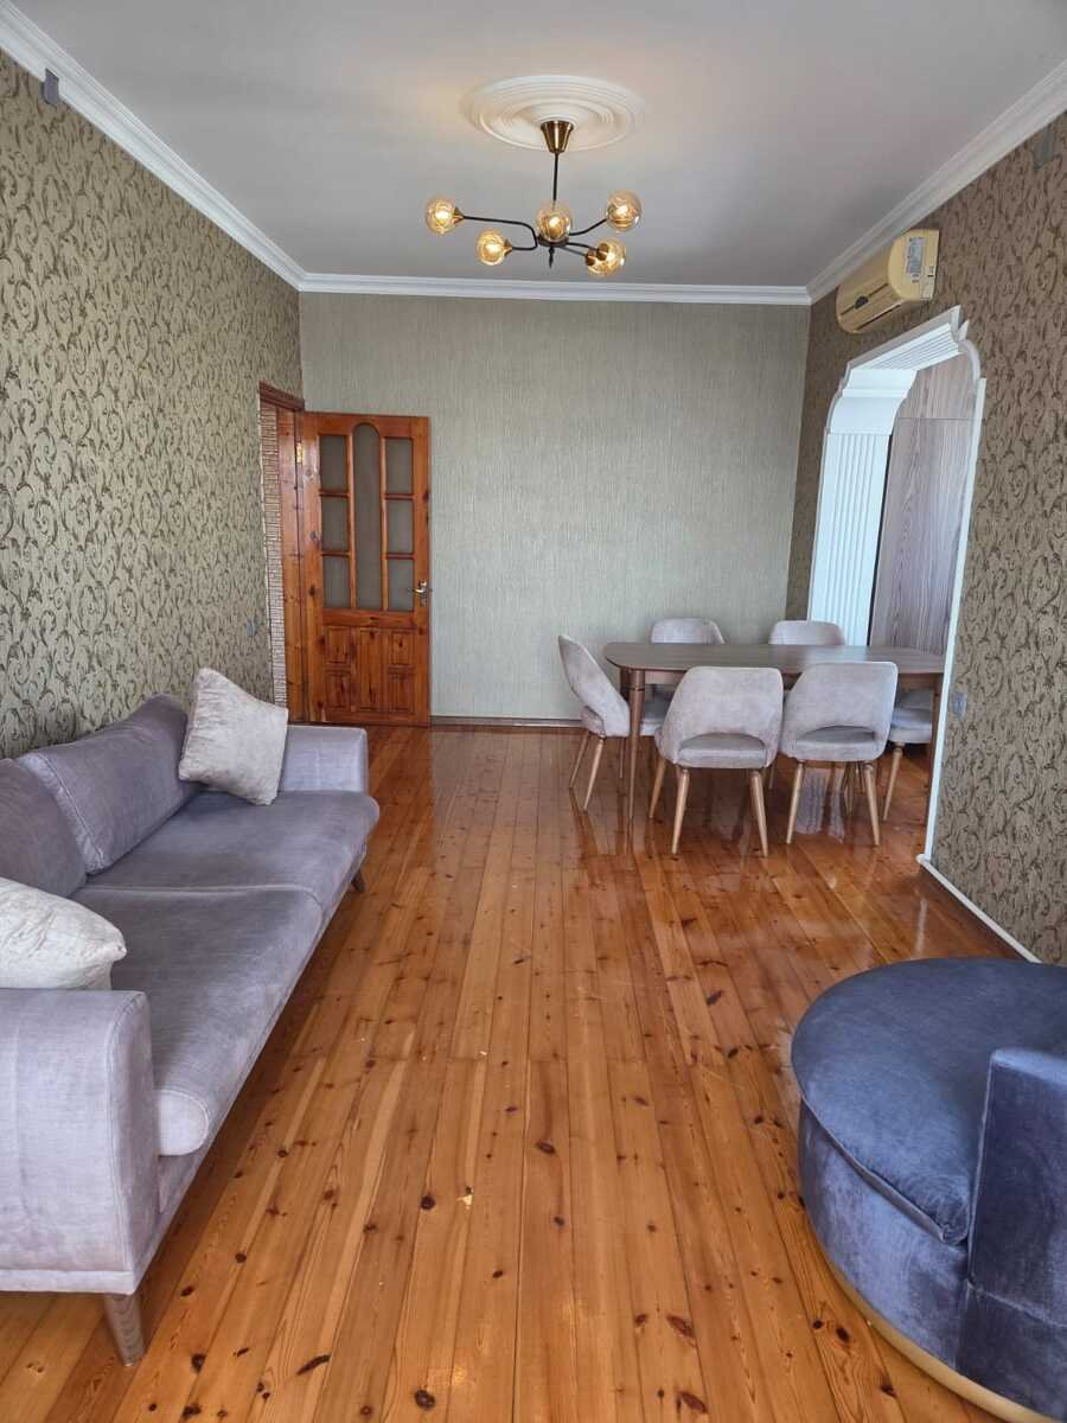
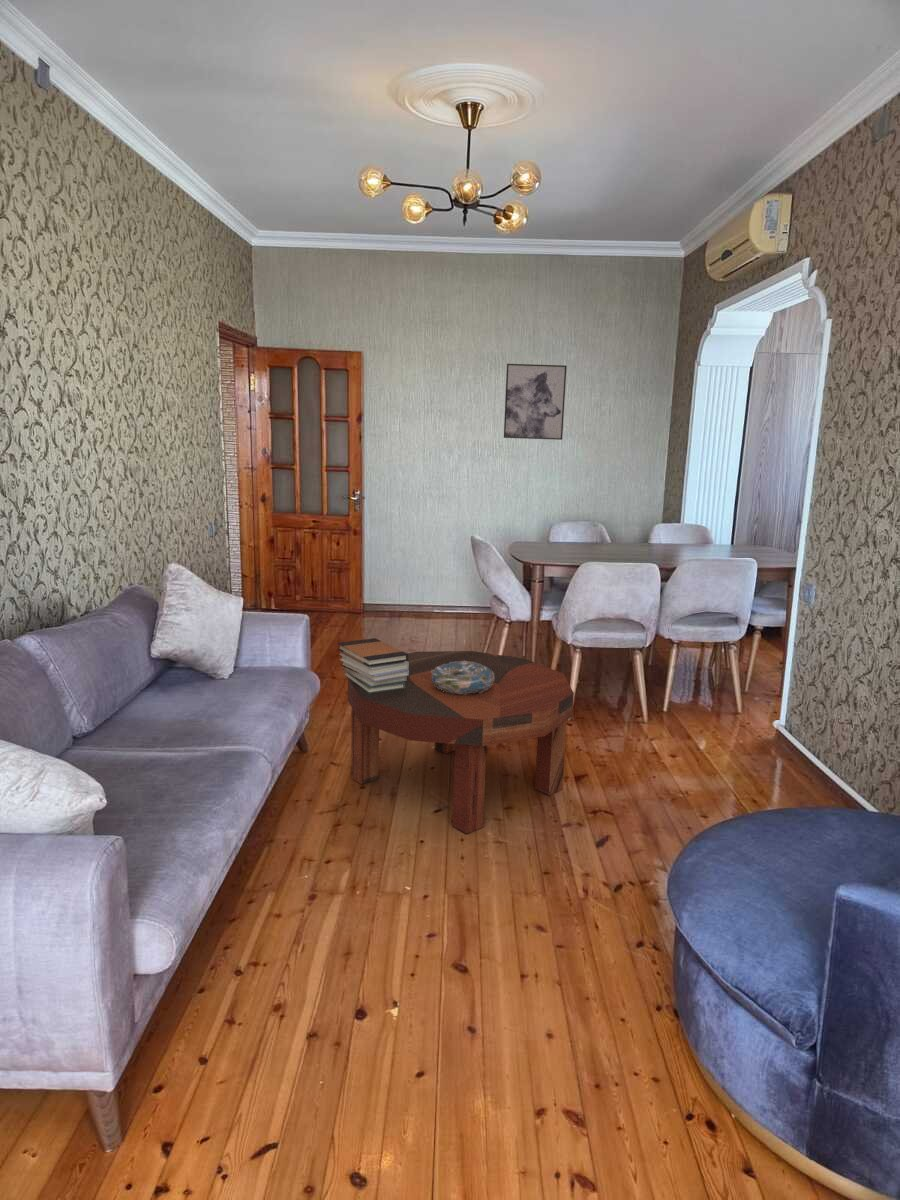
+ coffee table [347,650,575,835]
+ wall art [503,363,568,441]
+ decorative bowl [431,661,494,695]
+ book stack [337,637,409,693]
